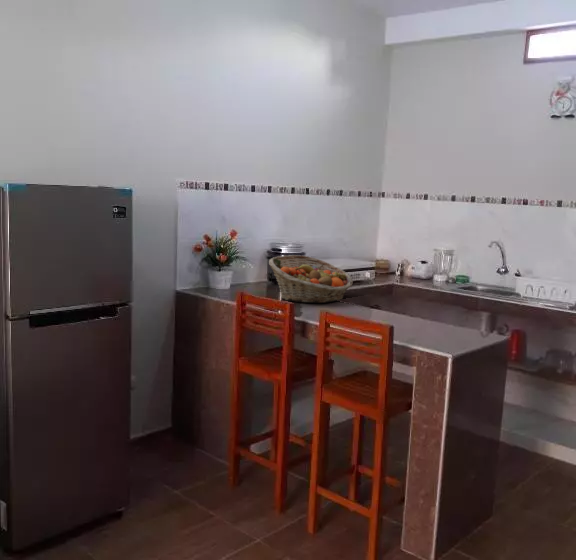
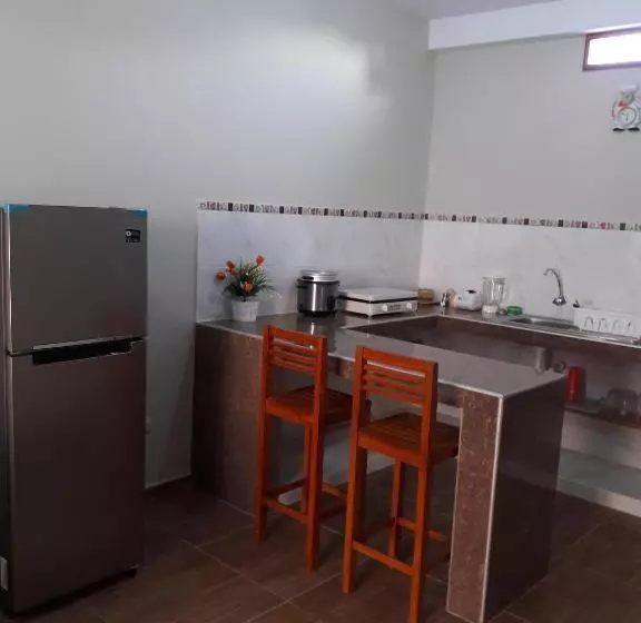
- fruit basket [268,254,354,304]
